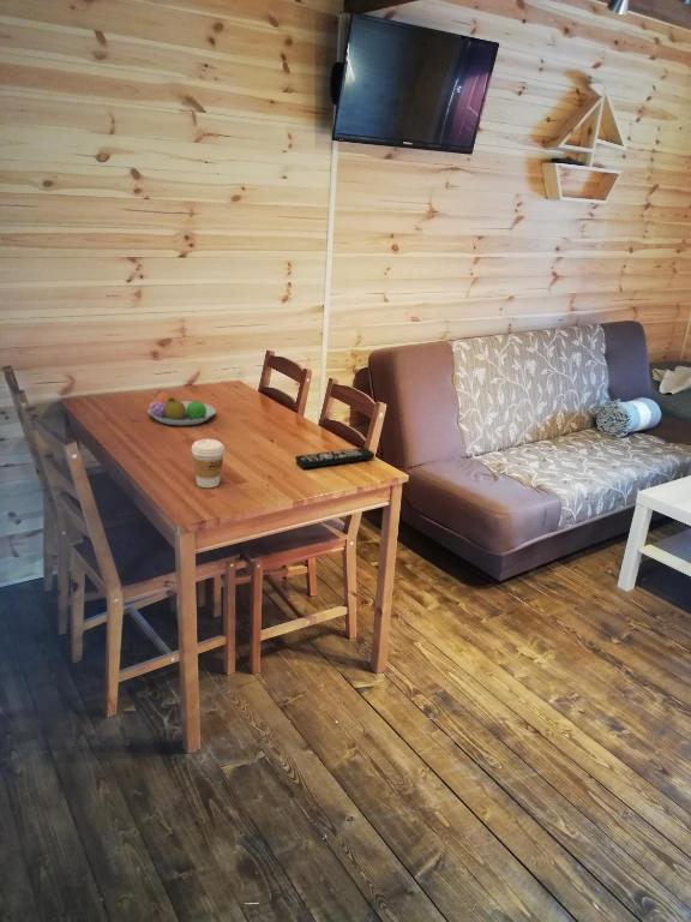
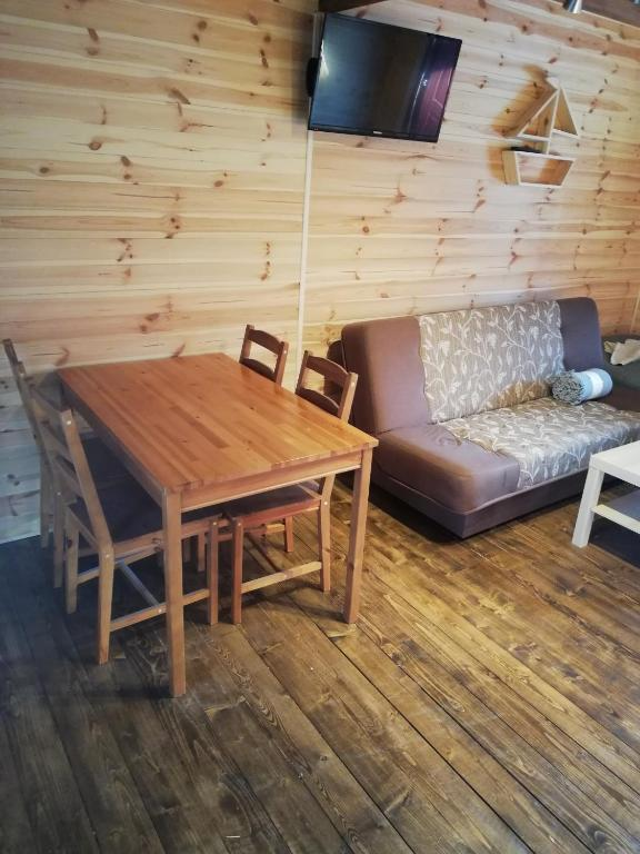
- coffee cup [191,438,226,489]
- fruit bowl [148,390,217,426]
- remote control [294,447,375,469]
